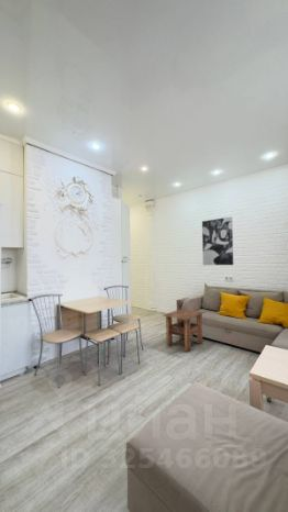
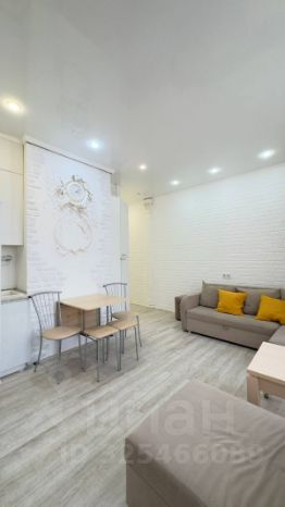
- wall art [201,215,234,266]
- side table [163,308,207,353]
